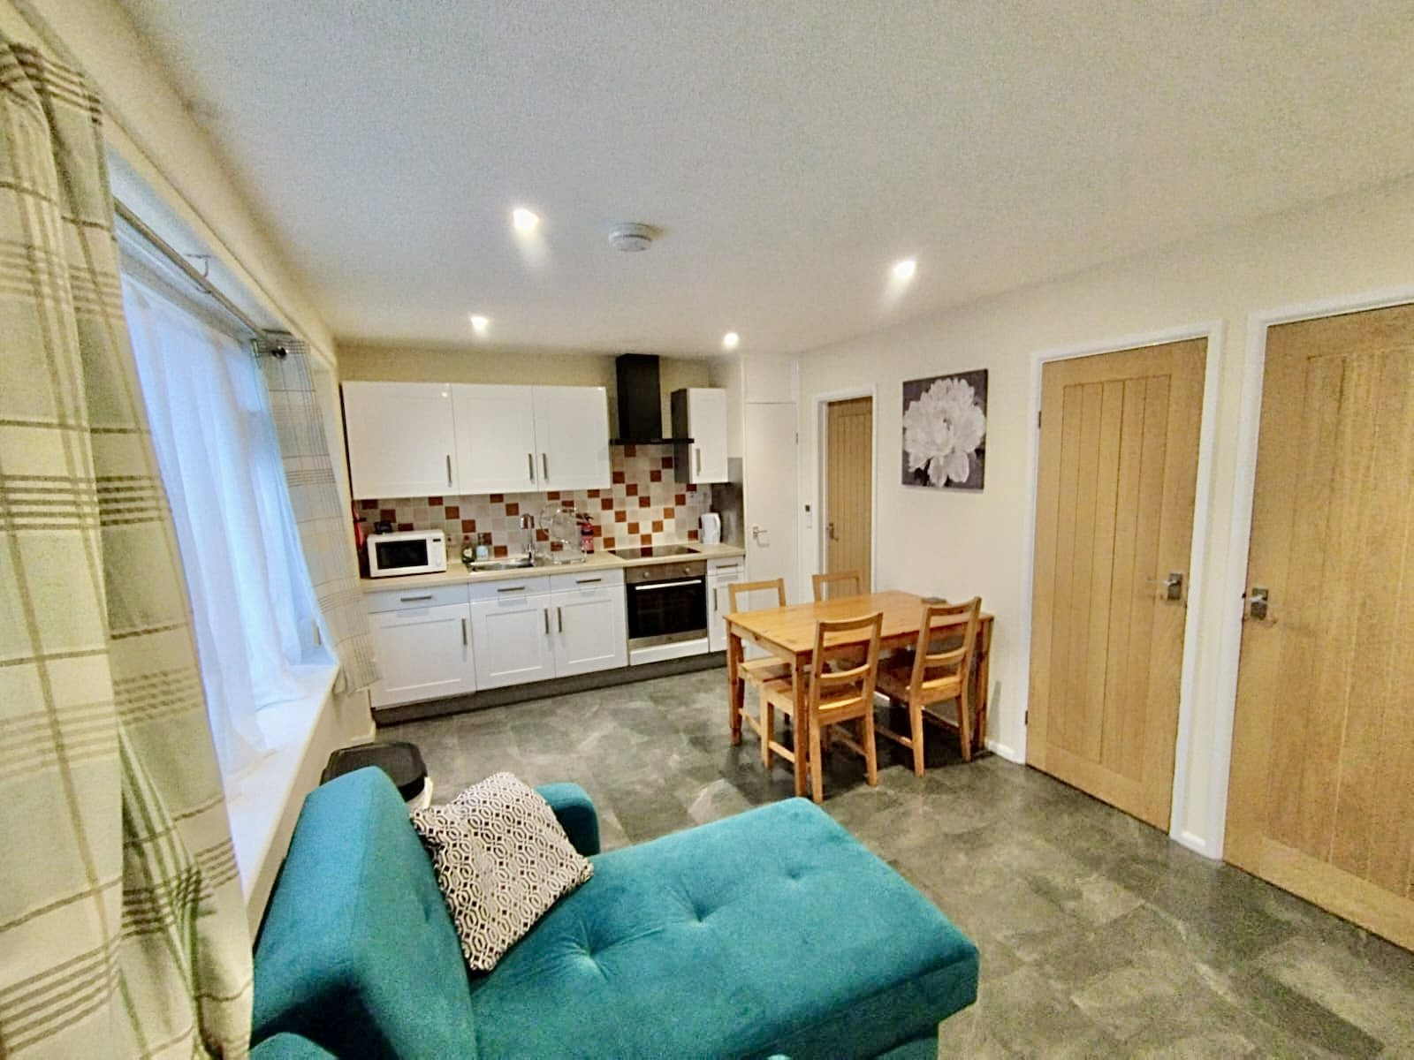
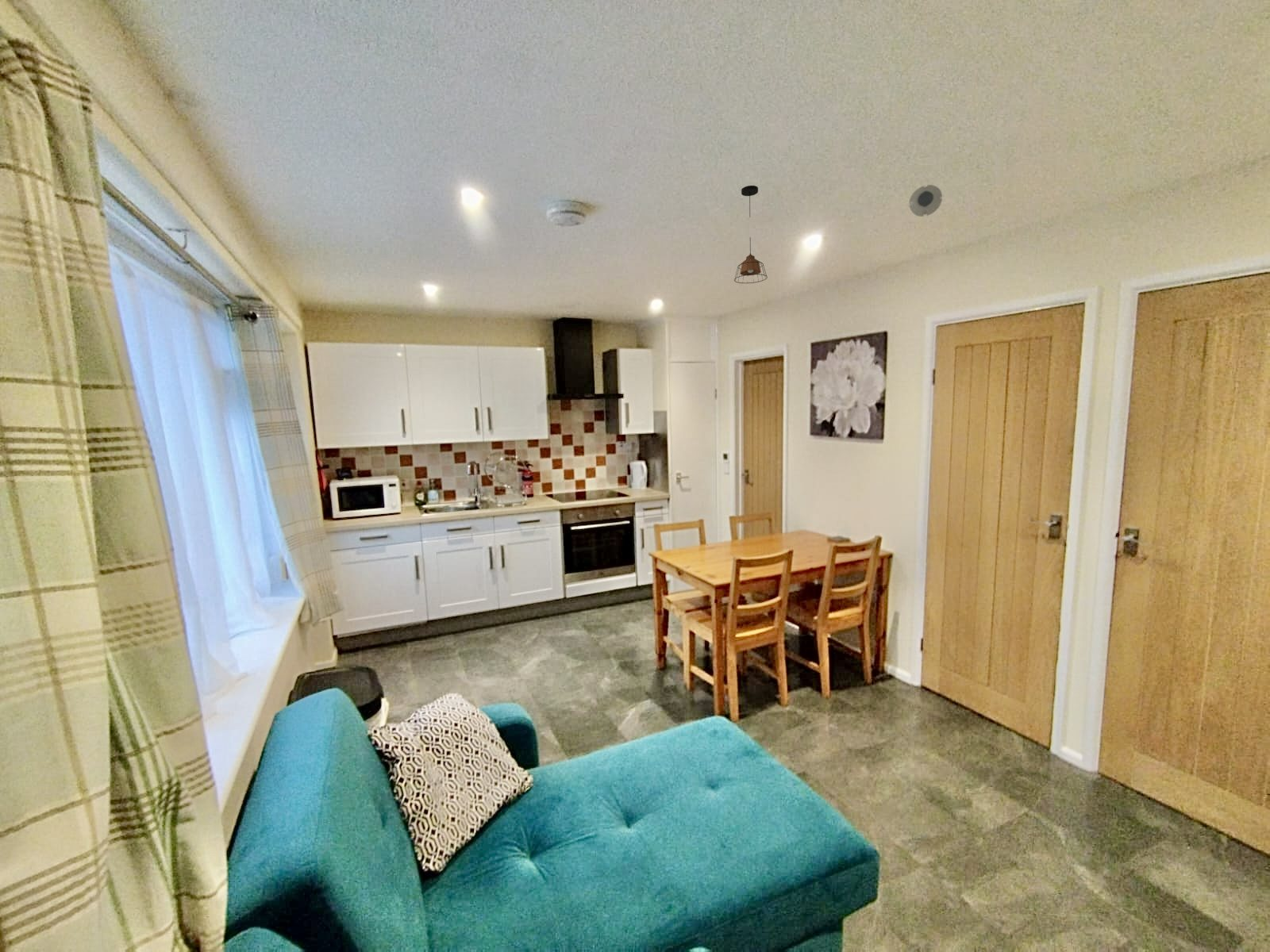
+ pendant light [733,185,768,284]
+ smoke detector [908,184,943,217]
